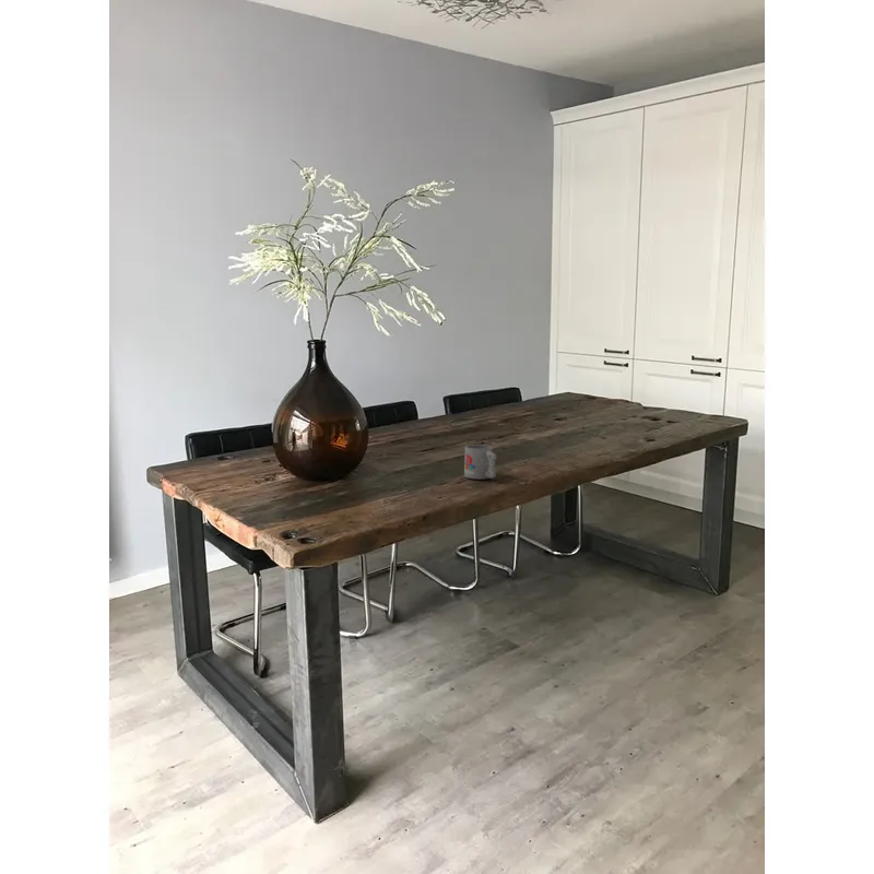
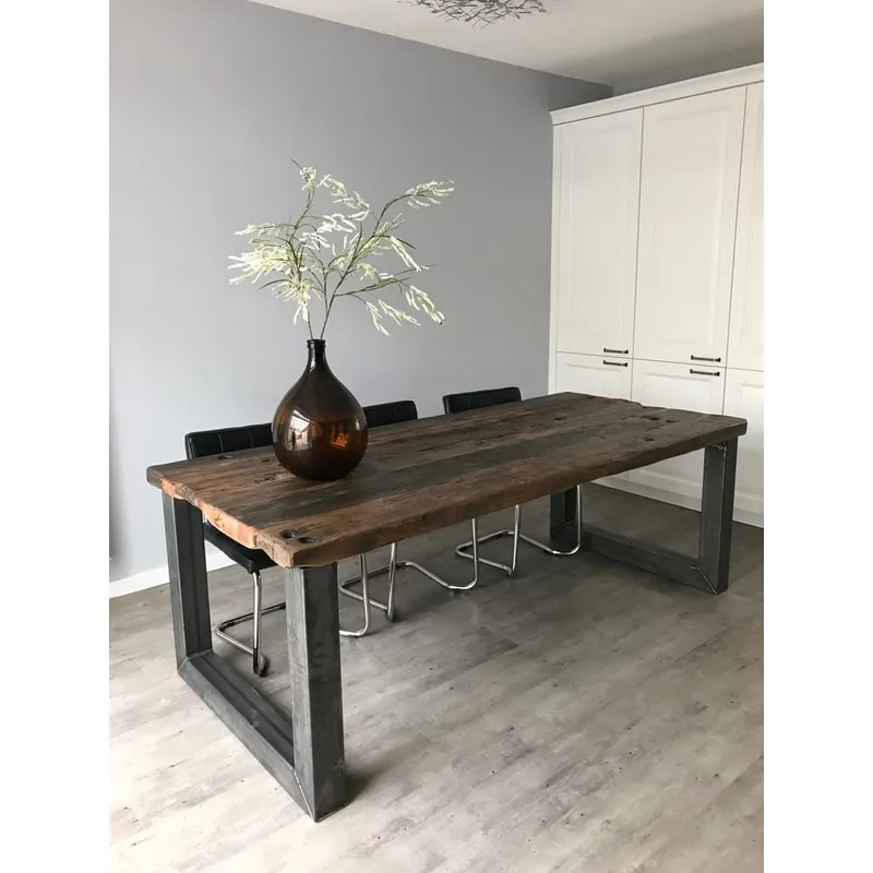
- mug [463,444,497,481]
